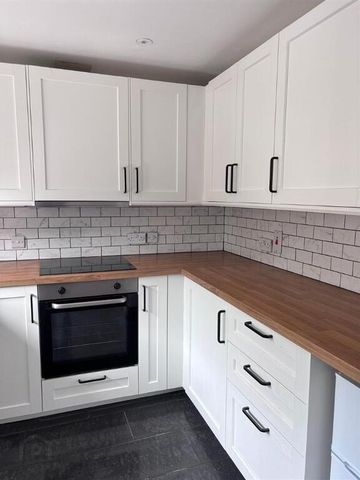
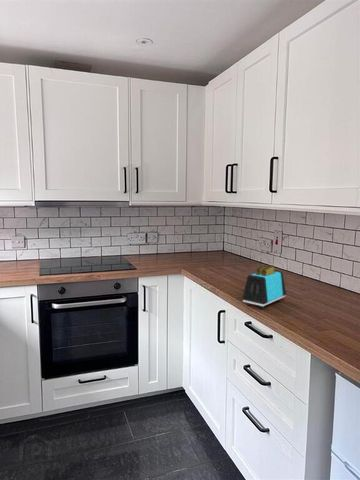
+ toaster [241,264,287,310]
